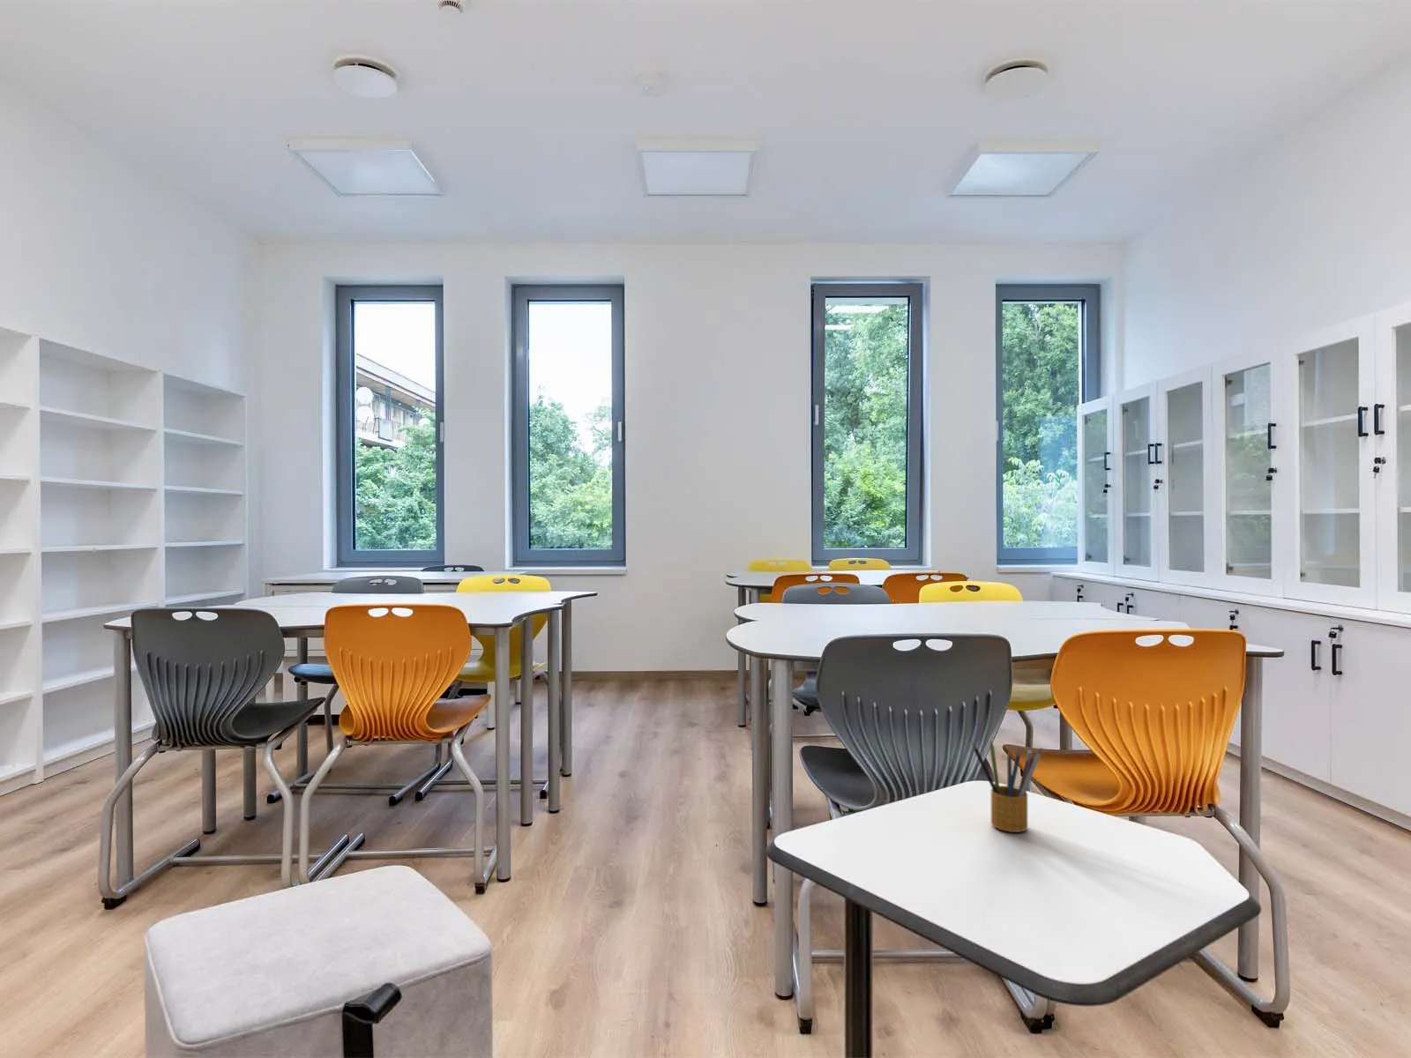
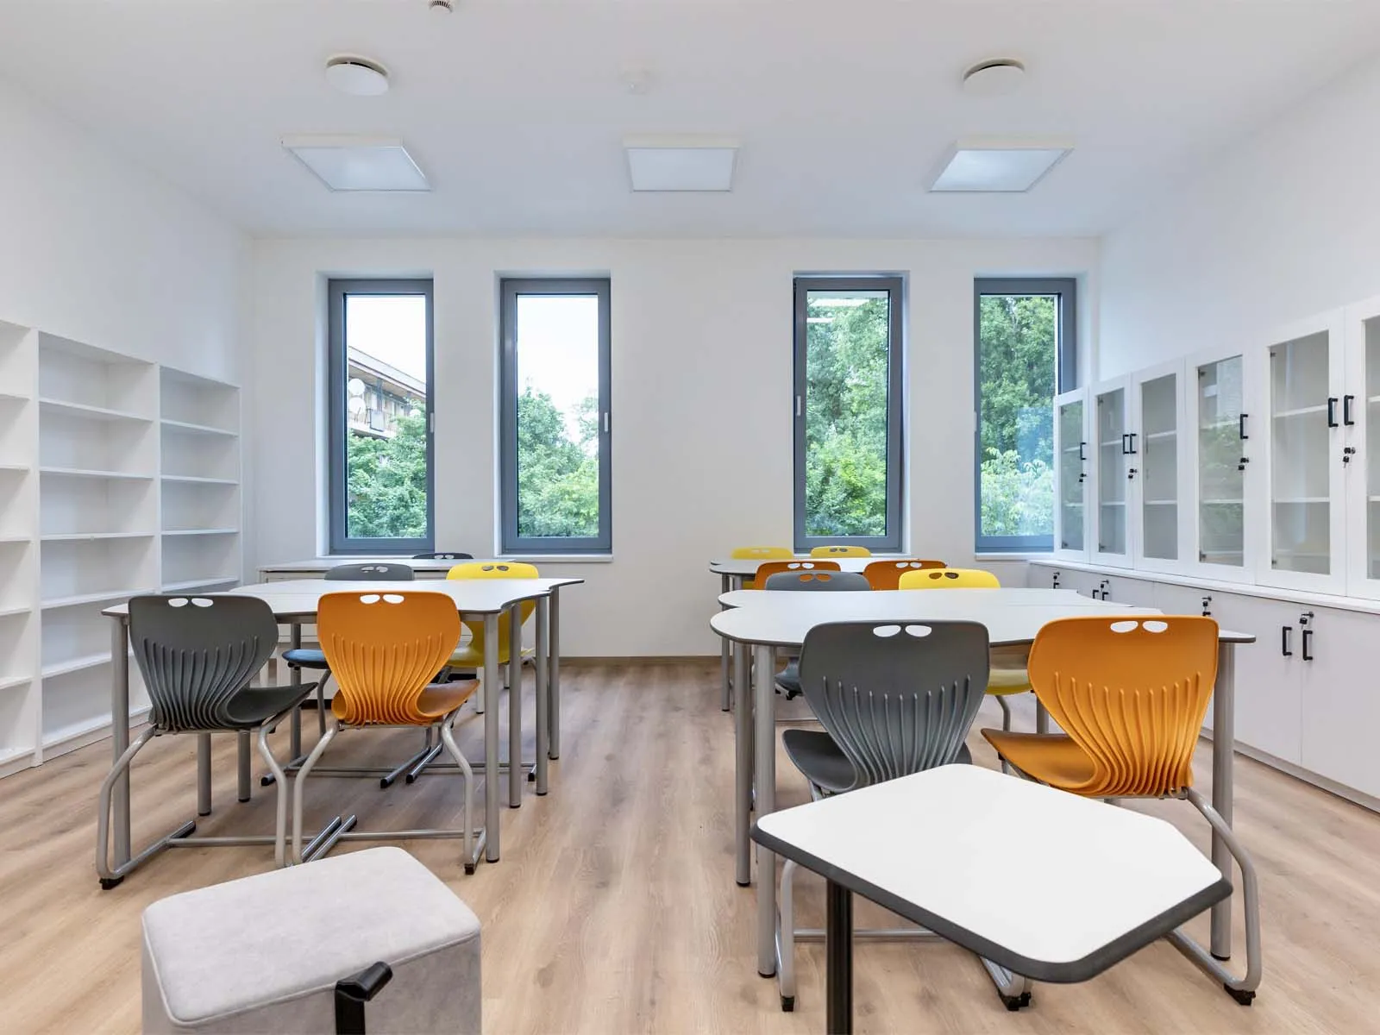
- pencil box [972,740,1042,834]
